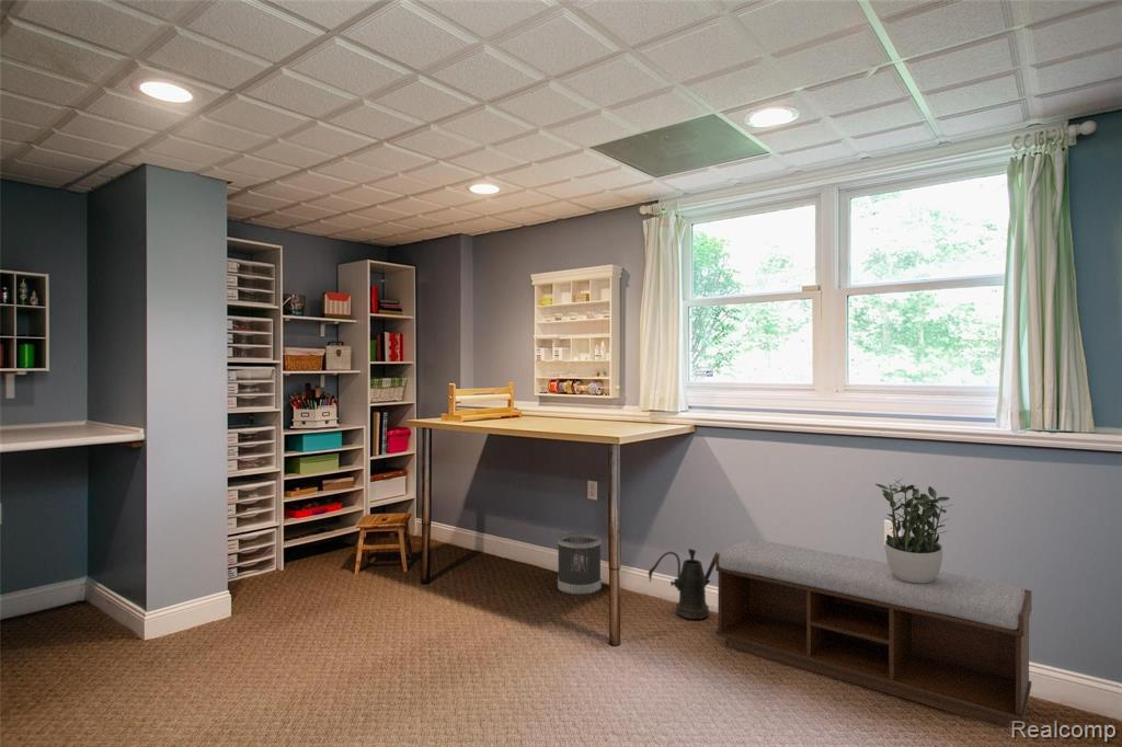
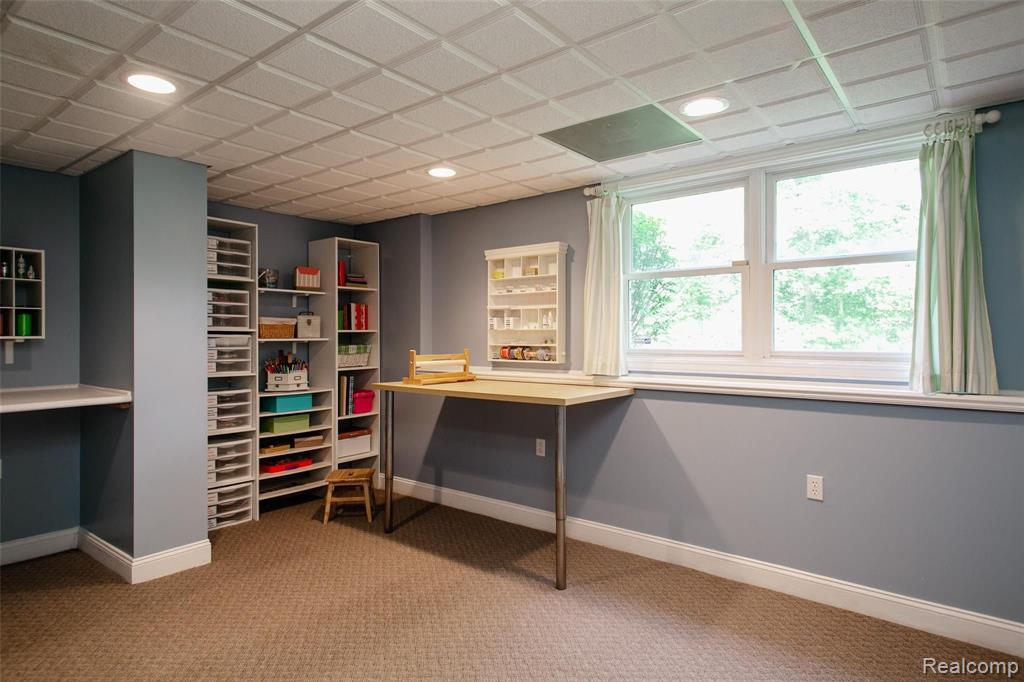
- watering can [648,548,719,620]
- wastebasket [557,531,603,596]
- bench [714,539,1033,729]
- potted plant [874,478,952,583]
